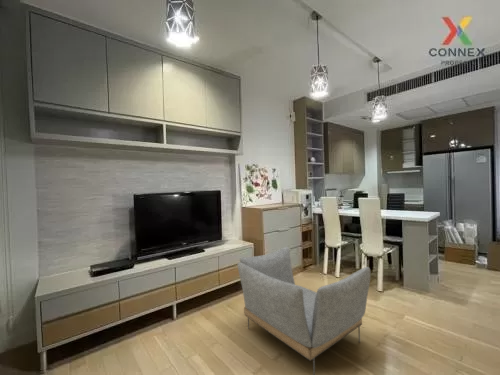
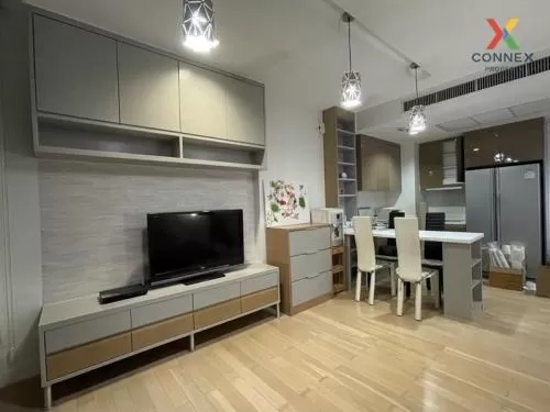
- armchair [237,246,371,375]
